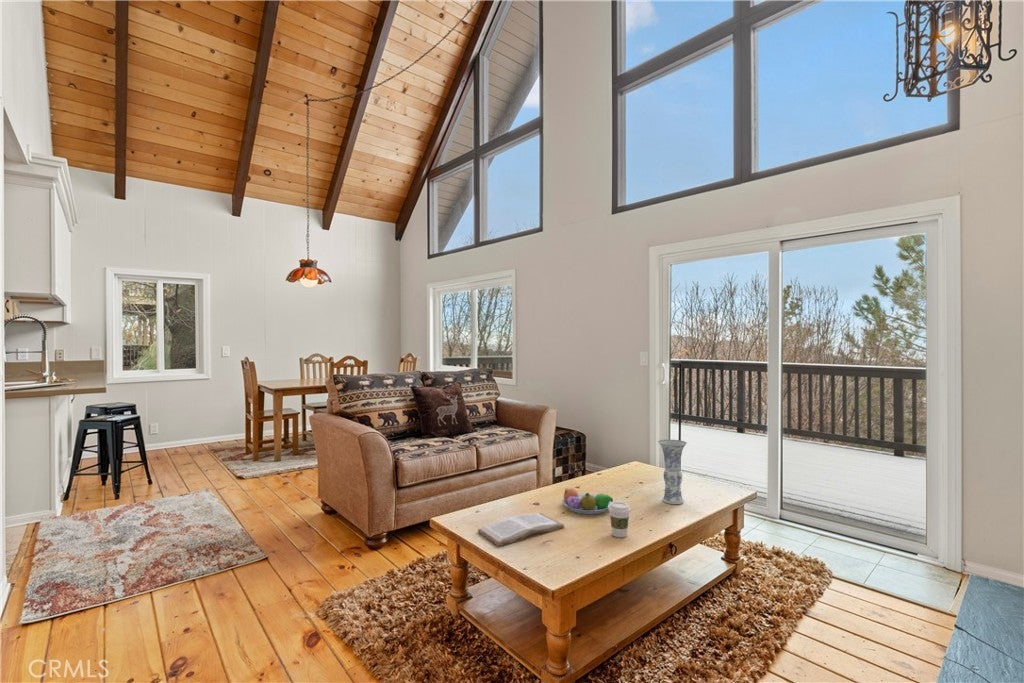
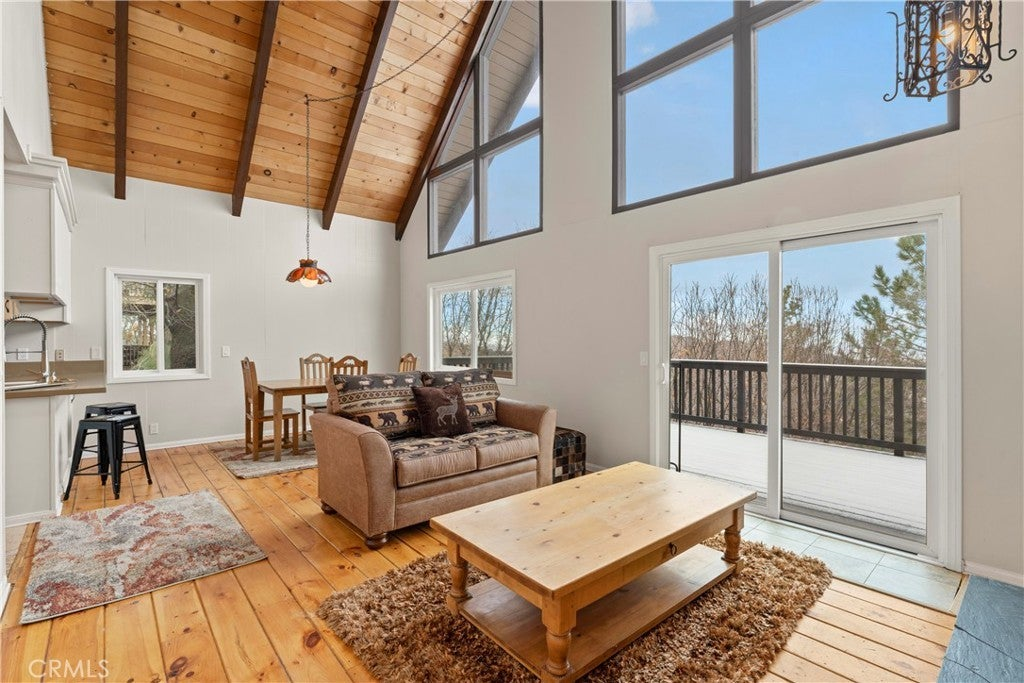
- coffee cup [607,501,632,538]
- fruit bowl [561,487,614,515]
- book [477,512,565,547]
- vase [657,439,688,505]
